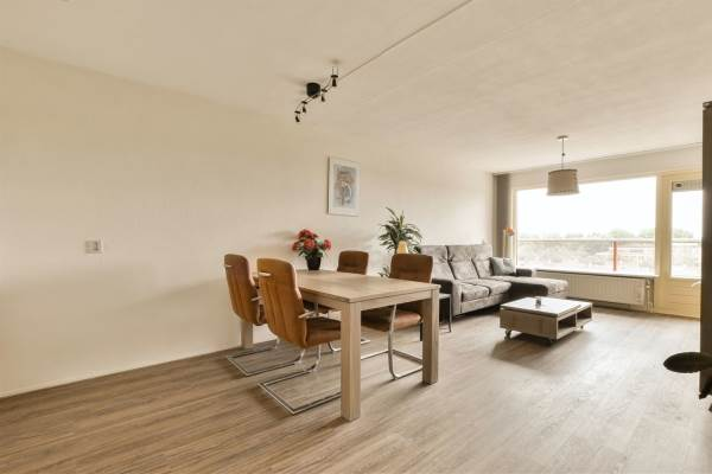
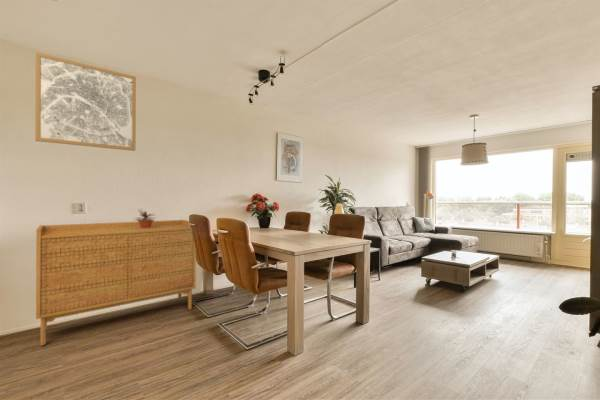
+ wall art [34,51,137,152]
+ potted plant [133,208,159,229]
+ sideboard [35,219,197,346]
